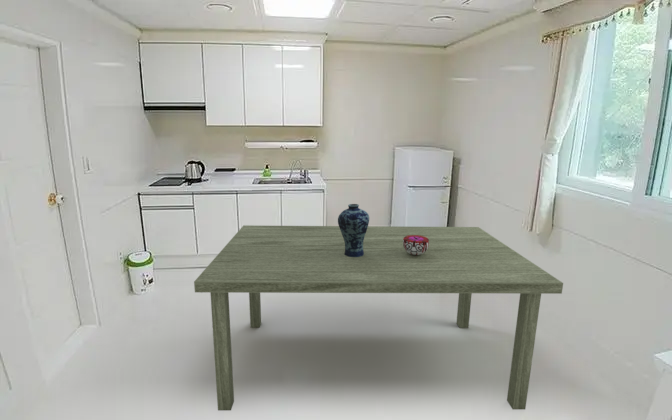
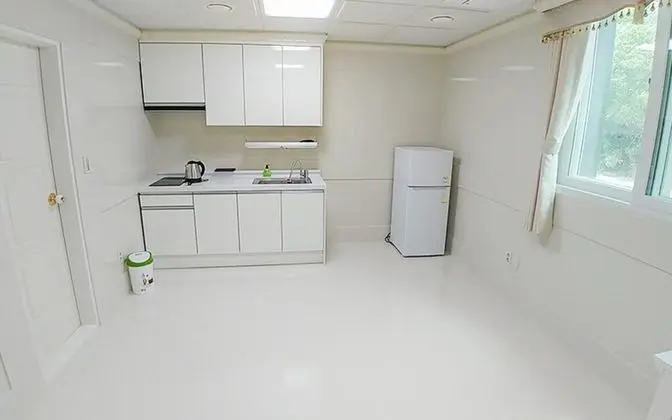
- vase [337,203,370,257]
- dining table [193,224,564,411]
- decorative bowl [403,235,429,255]
